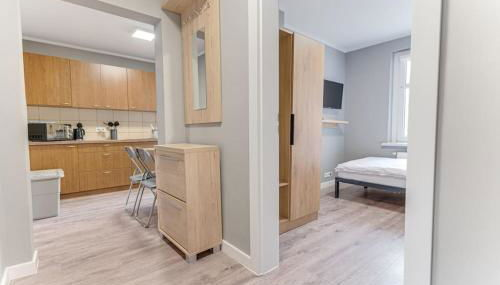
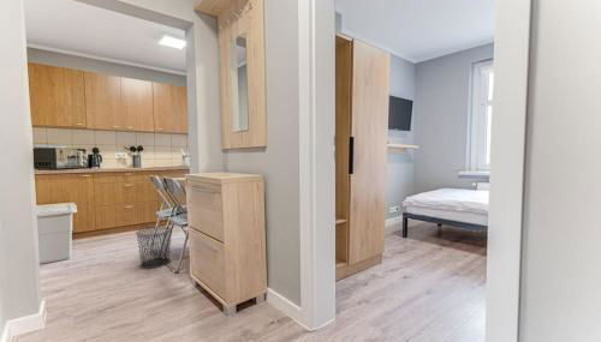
+ waste bin [135,226,173,270]
